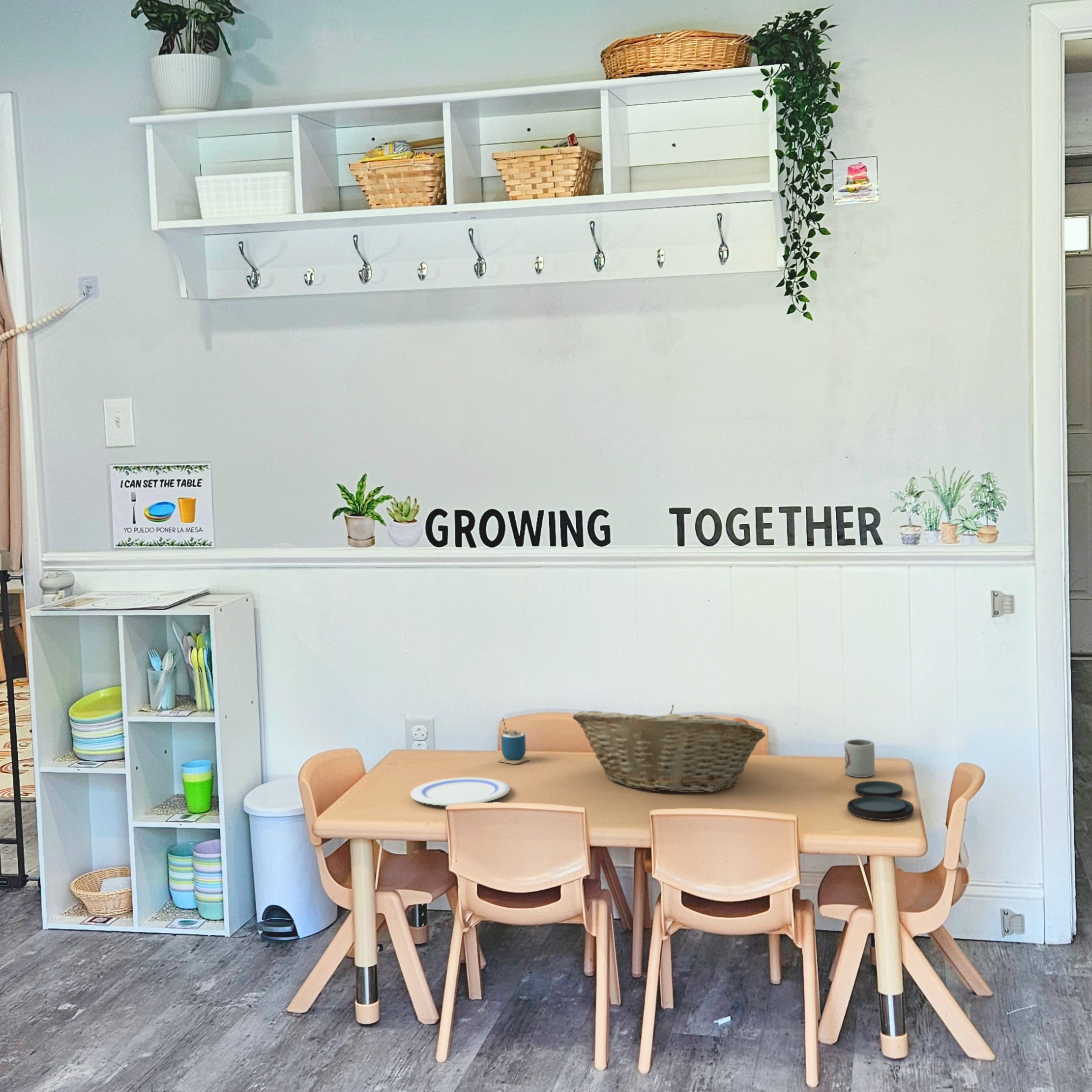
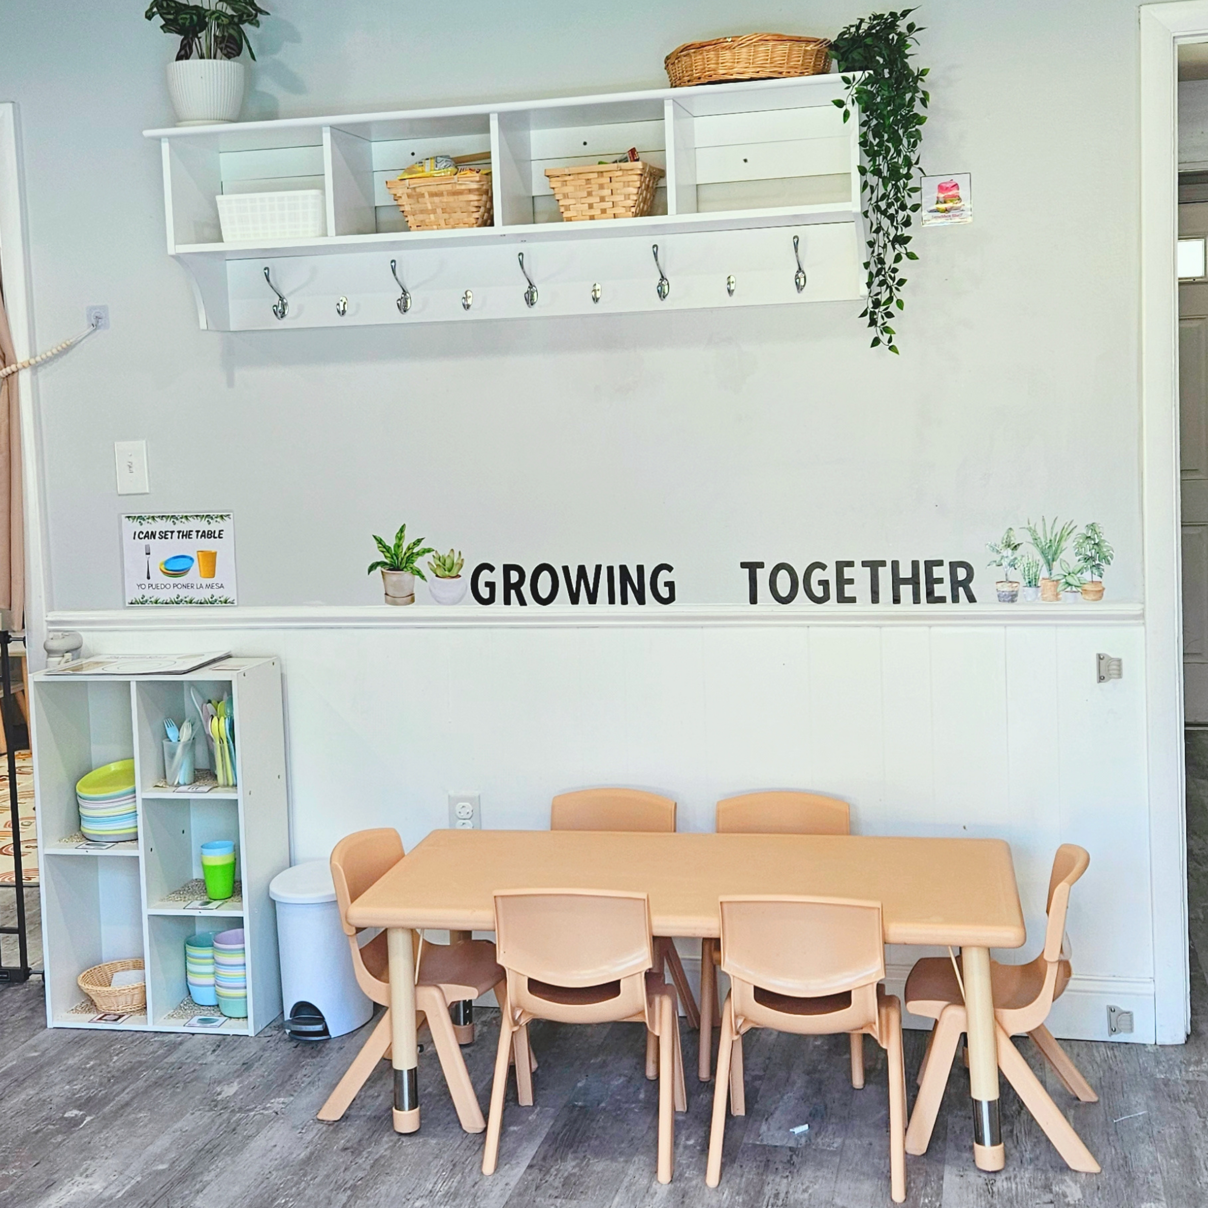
- cup [498,717,531,764]
- plate [410,777,510,806]
- plate [847,780,914,820]
- fruit basket [573,704,766,793]
- cup [844,739,875,778]
